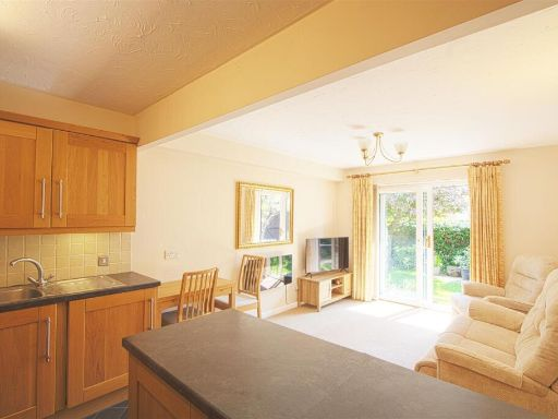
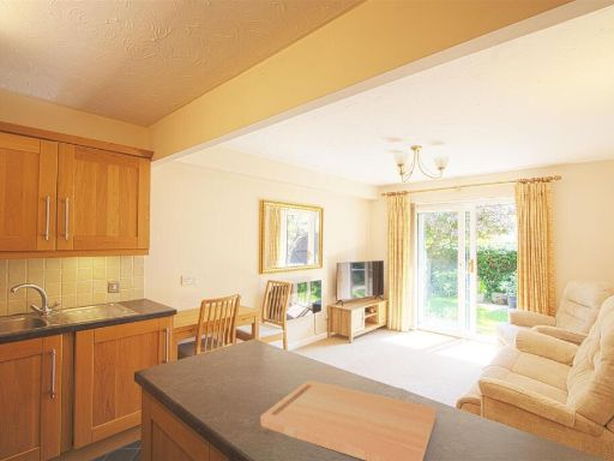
+ cutting board [259,379,437,461]
